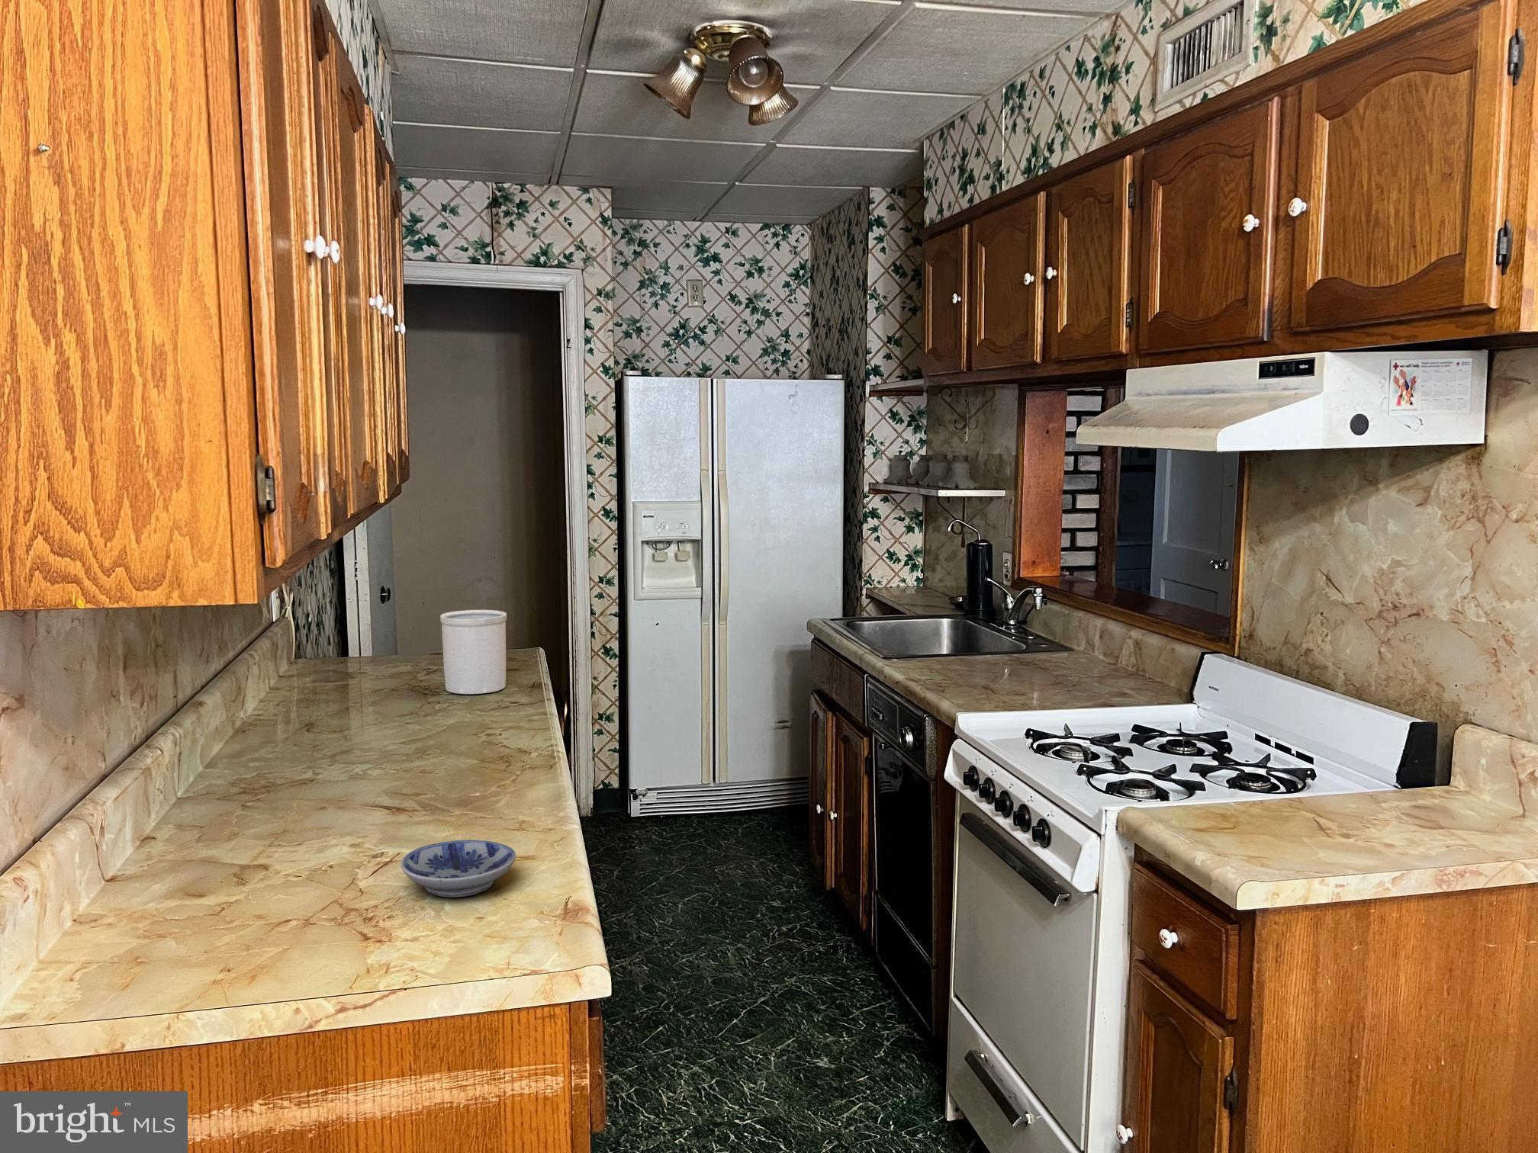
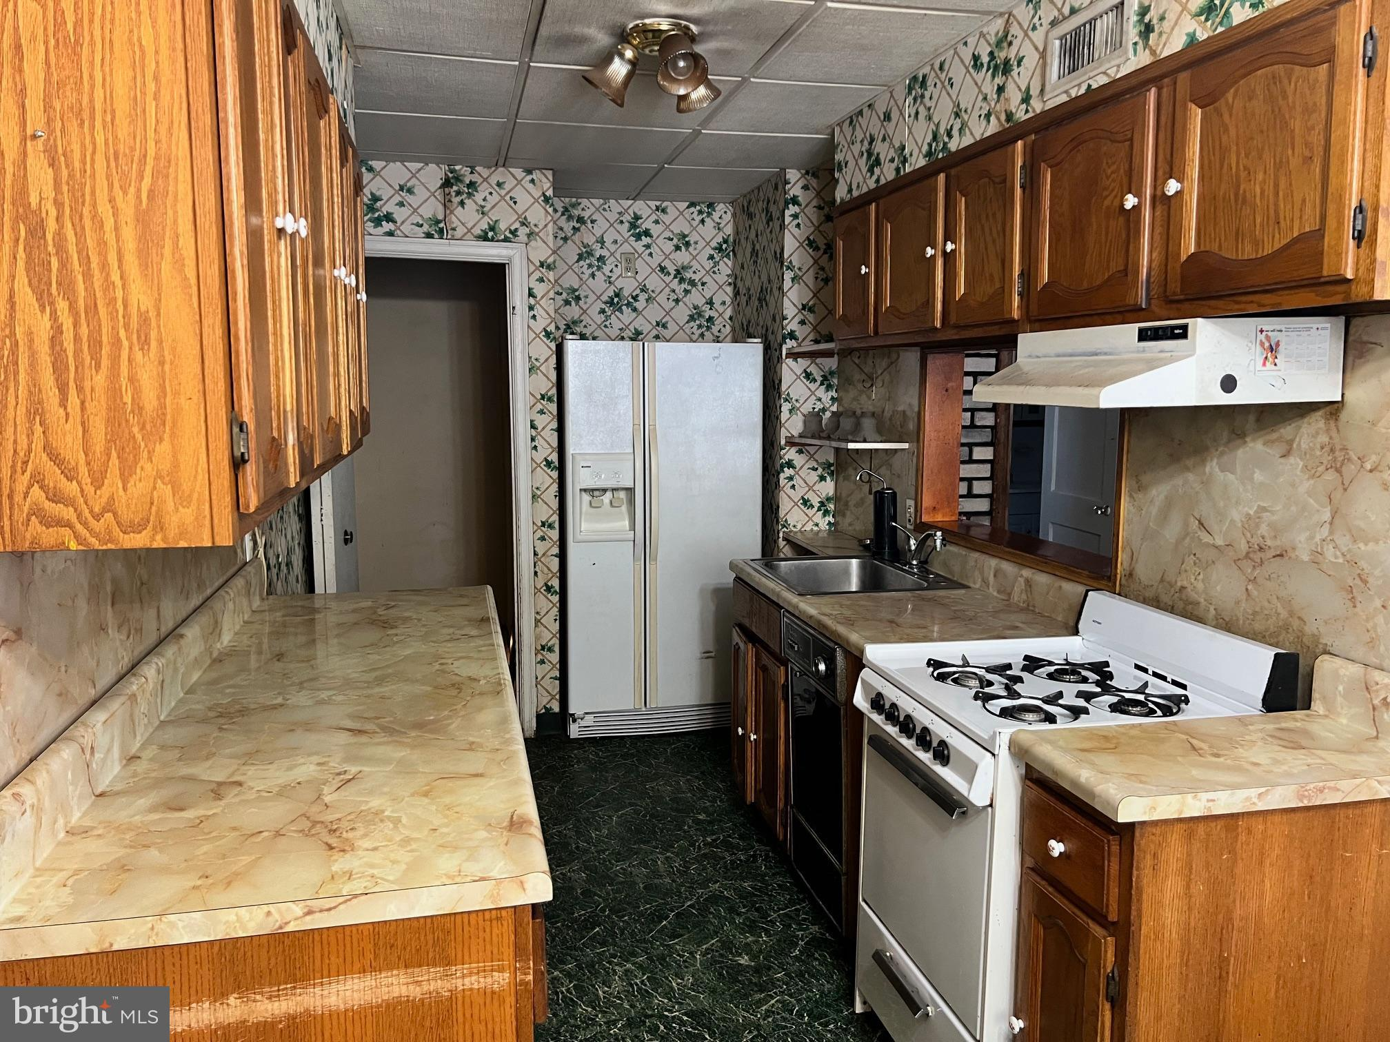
- utensil holder [440,609,507,695]
- bowl [400,839,516,899]
